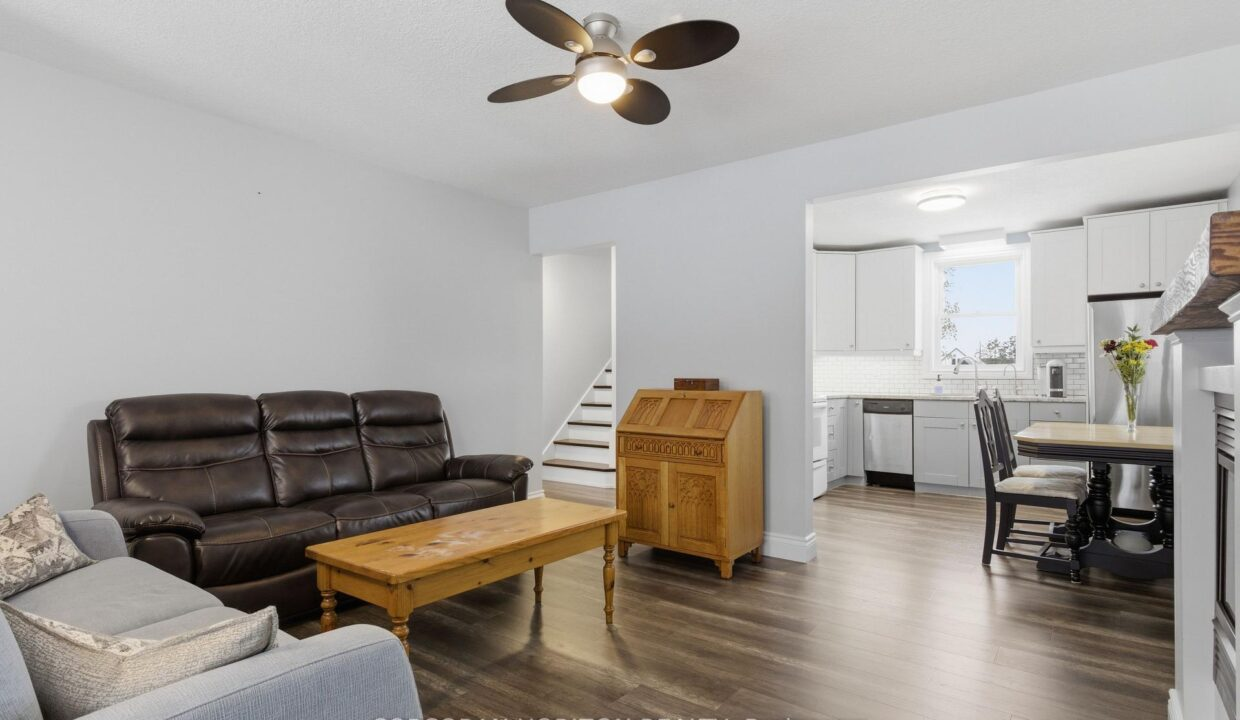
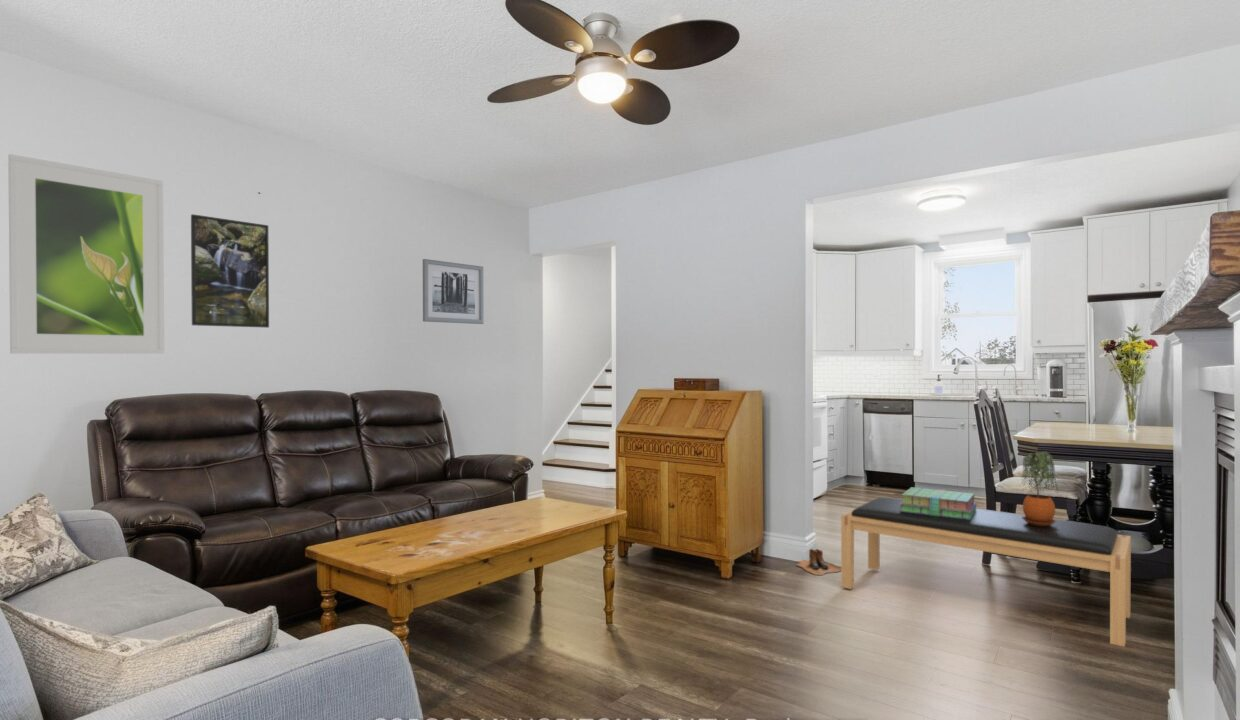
+ stack of books [900,486,977,520]
+ bench [840,496,1132,648]
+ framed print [7,153,165,354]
+ potted plant [1021,450,1059,526]
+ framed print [190,213,270,329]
+ boots [796,548,841,576]
+ wall art [422,258,485,325]
